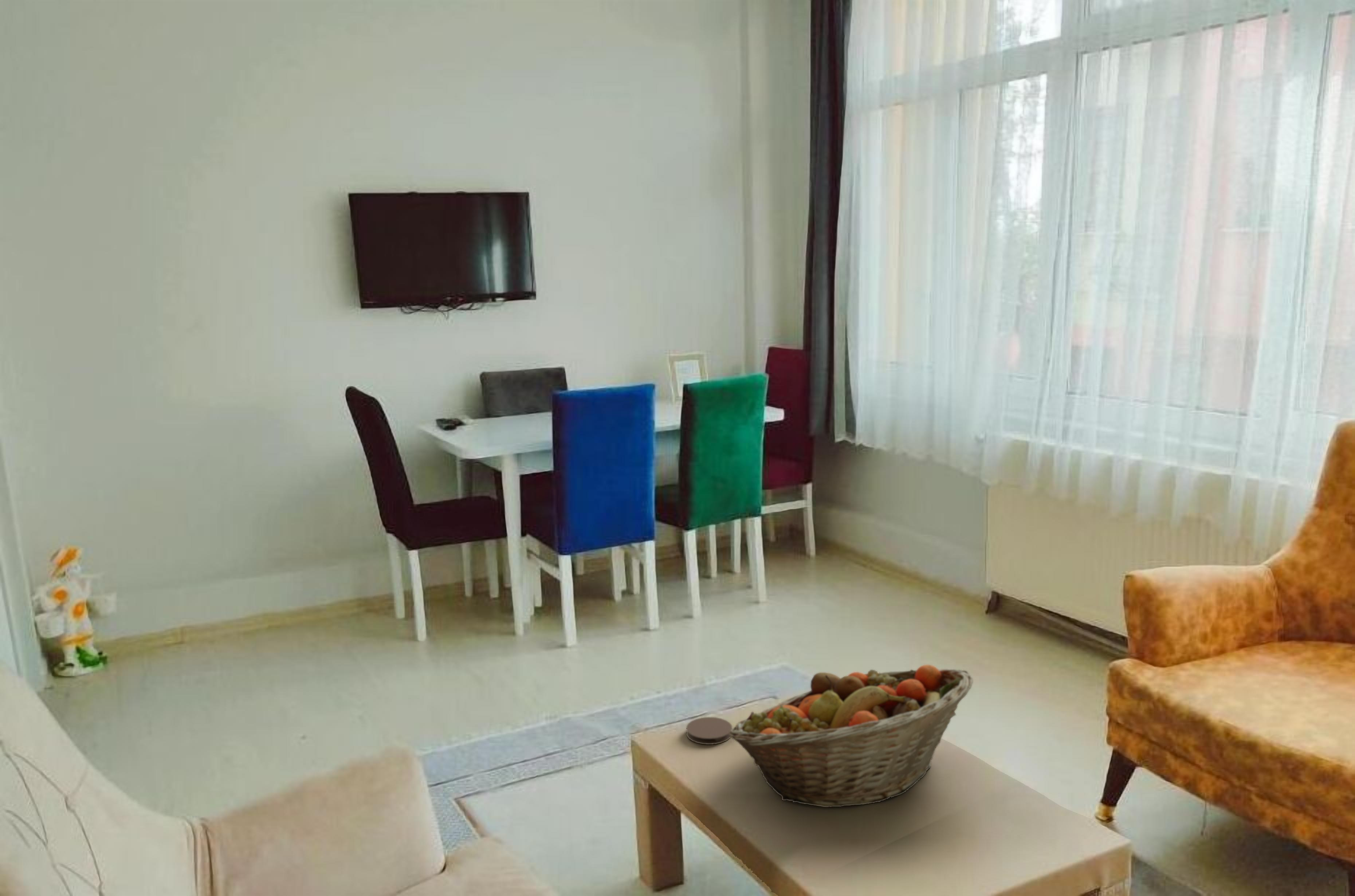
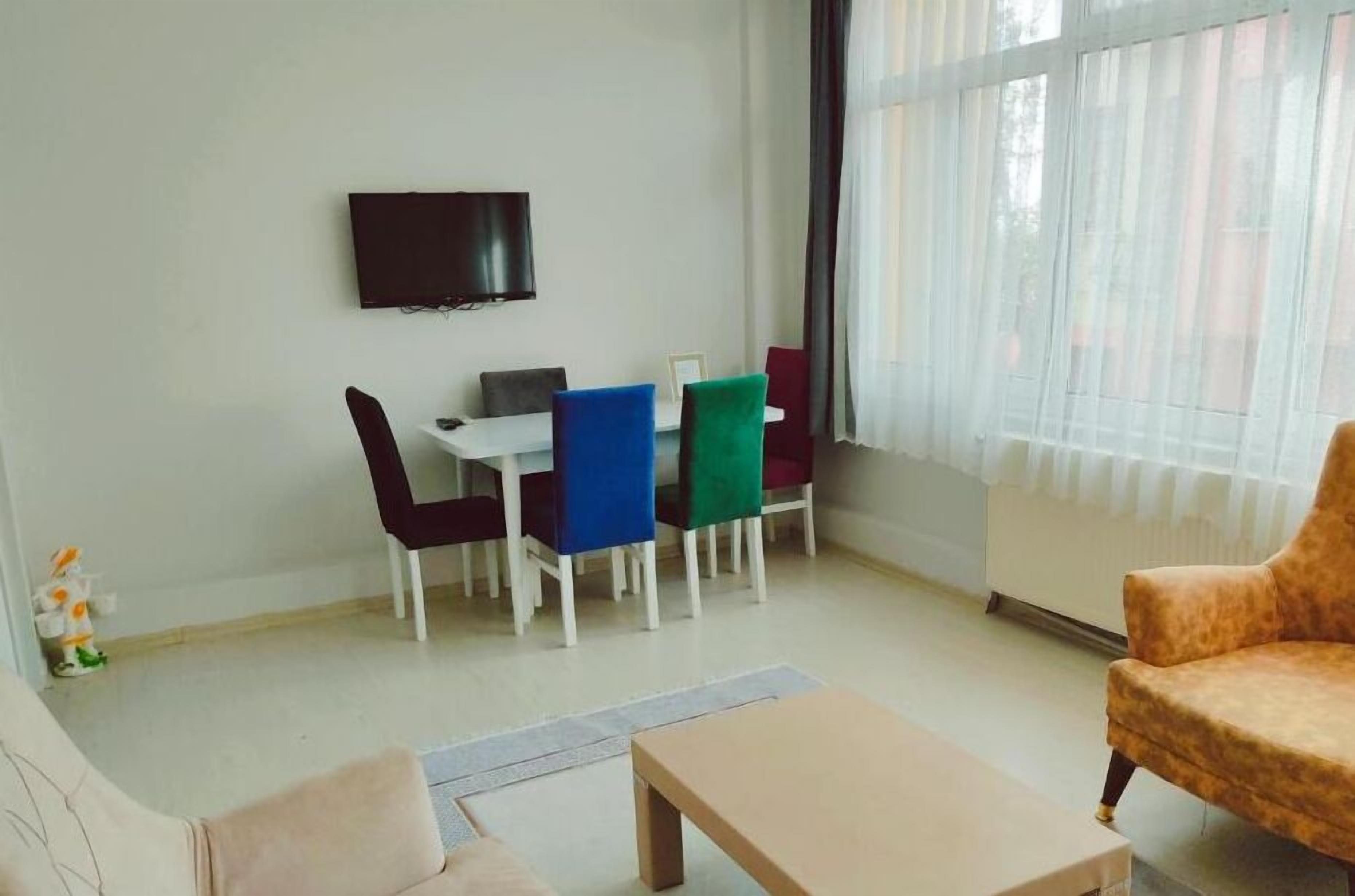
- coaster [686,717,733,745]
- fruit basket [728,664,973,807]
